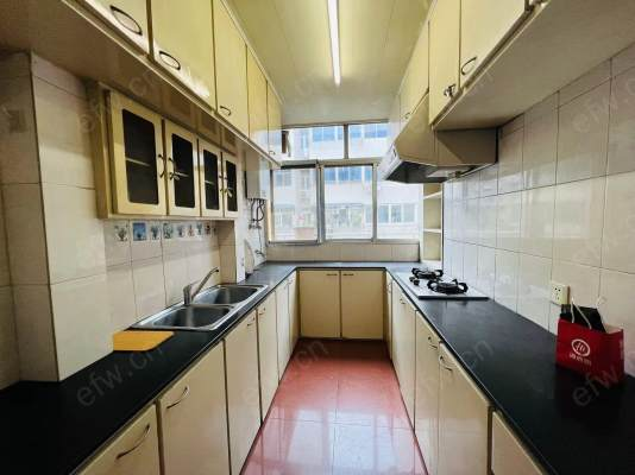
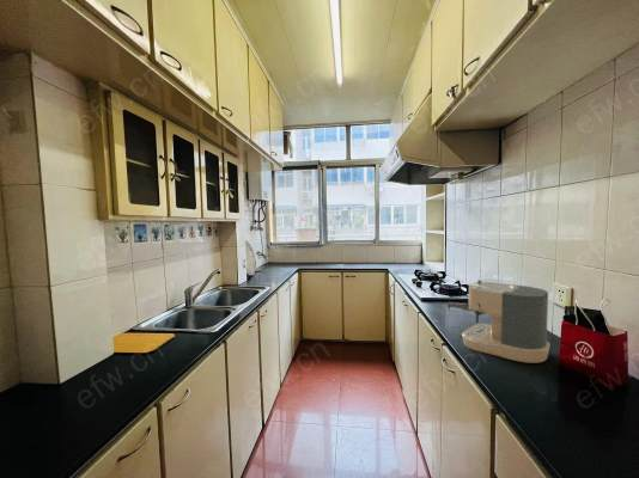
+ coffee maker [445,278,550,364]
